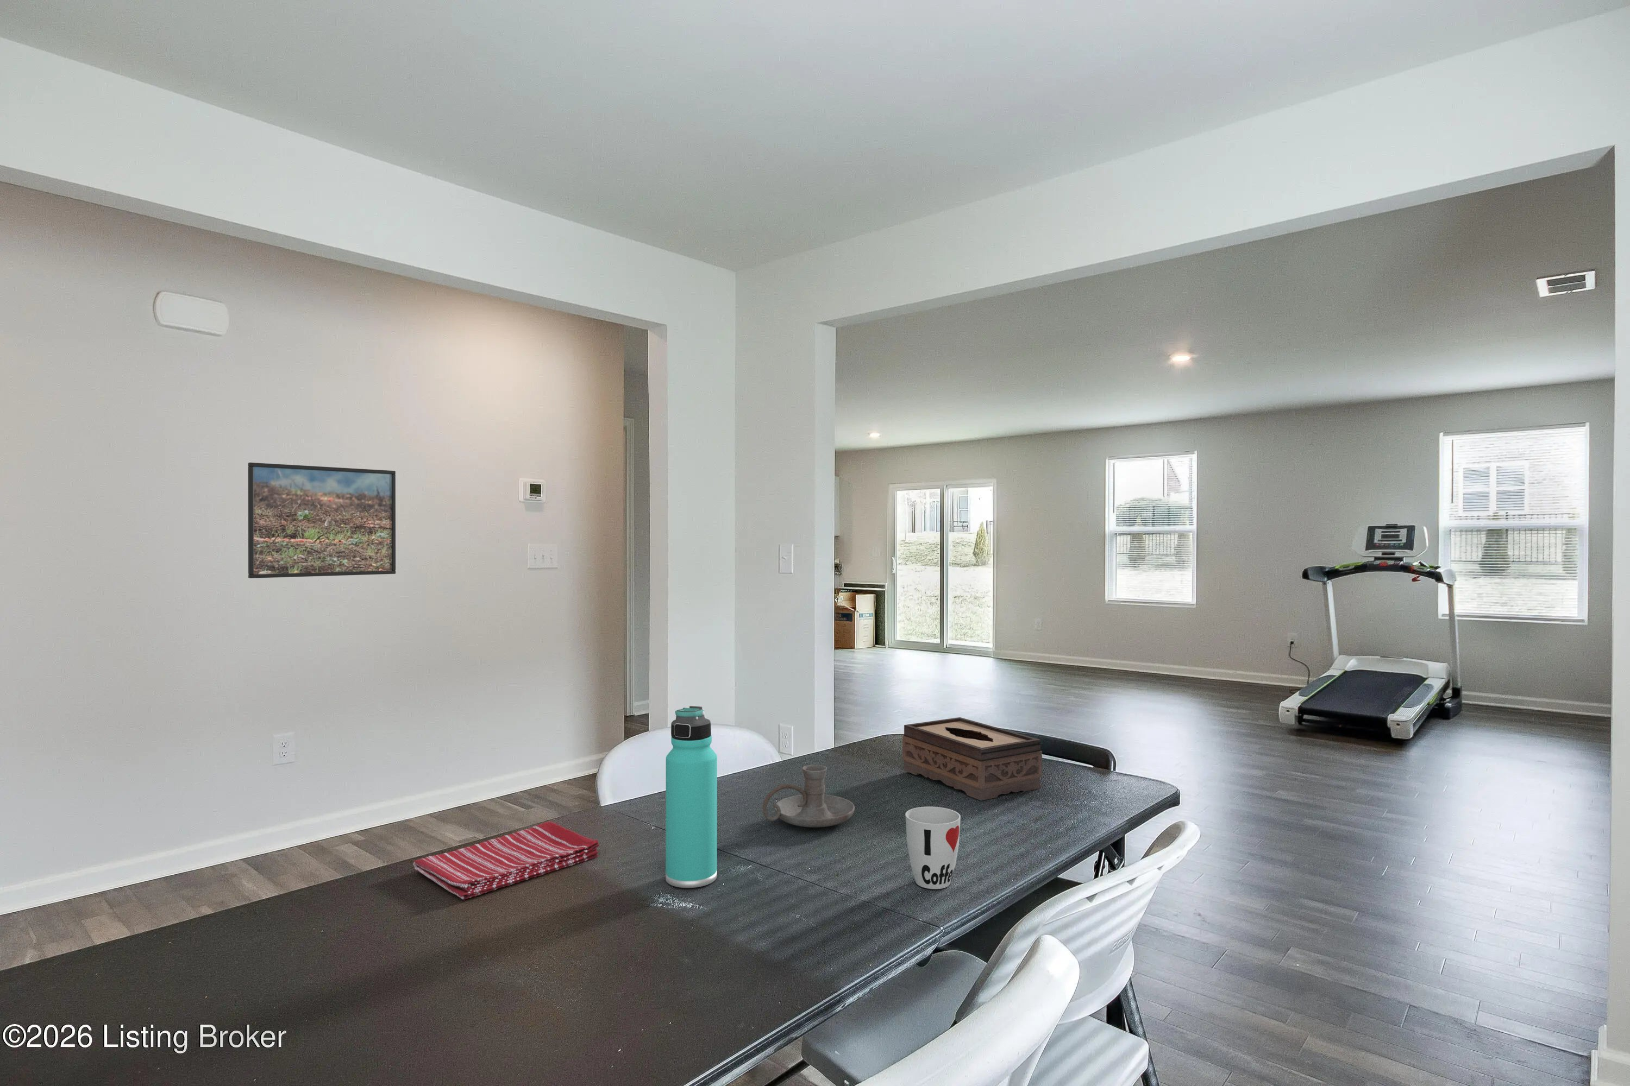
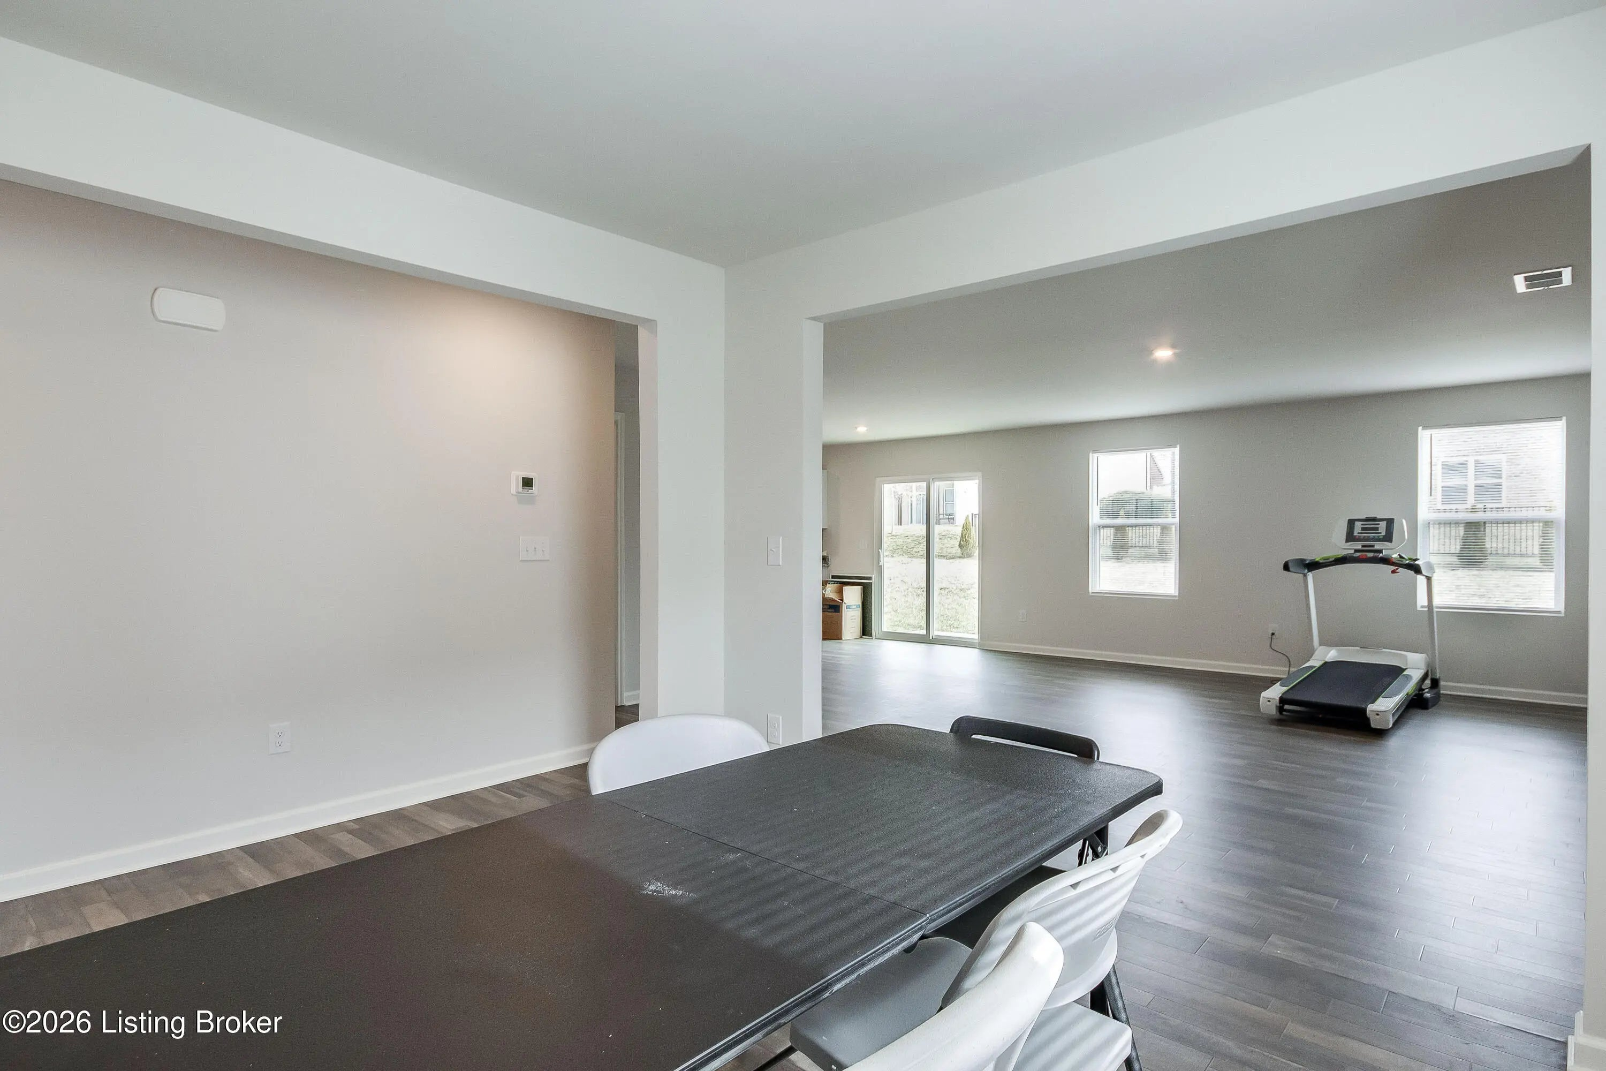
- dish towel [412,821,600,899]
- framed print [247,462,397,579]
- tissue box [902,716,1043,801]
- thermos bottle [665,705,718,888]
- candle holder [763,765,855,828]
- cup [905,806,962,890]
